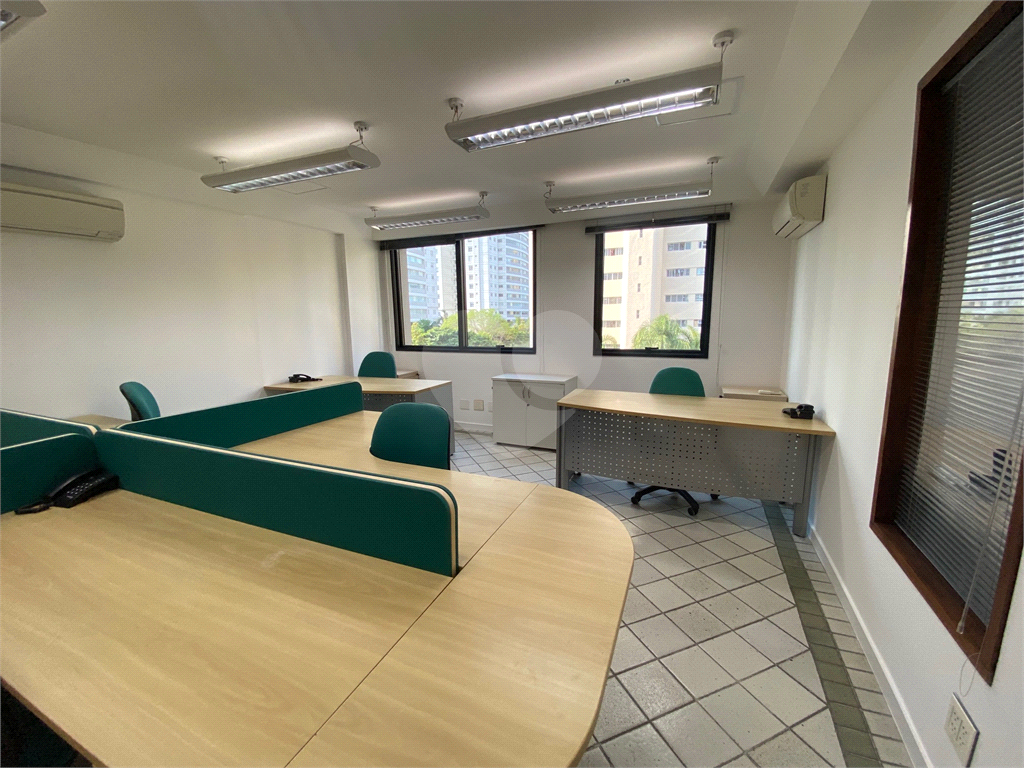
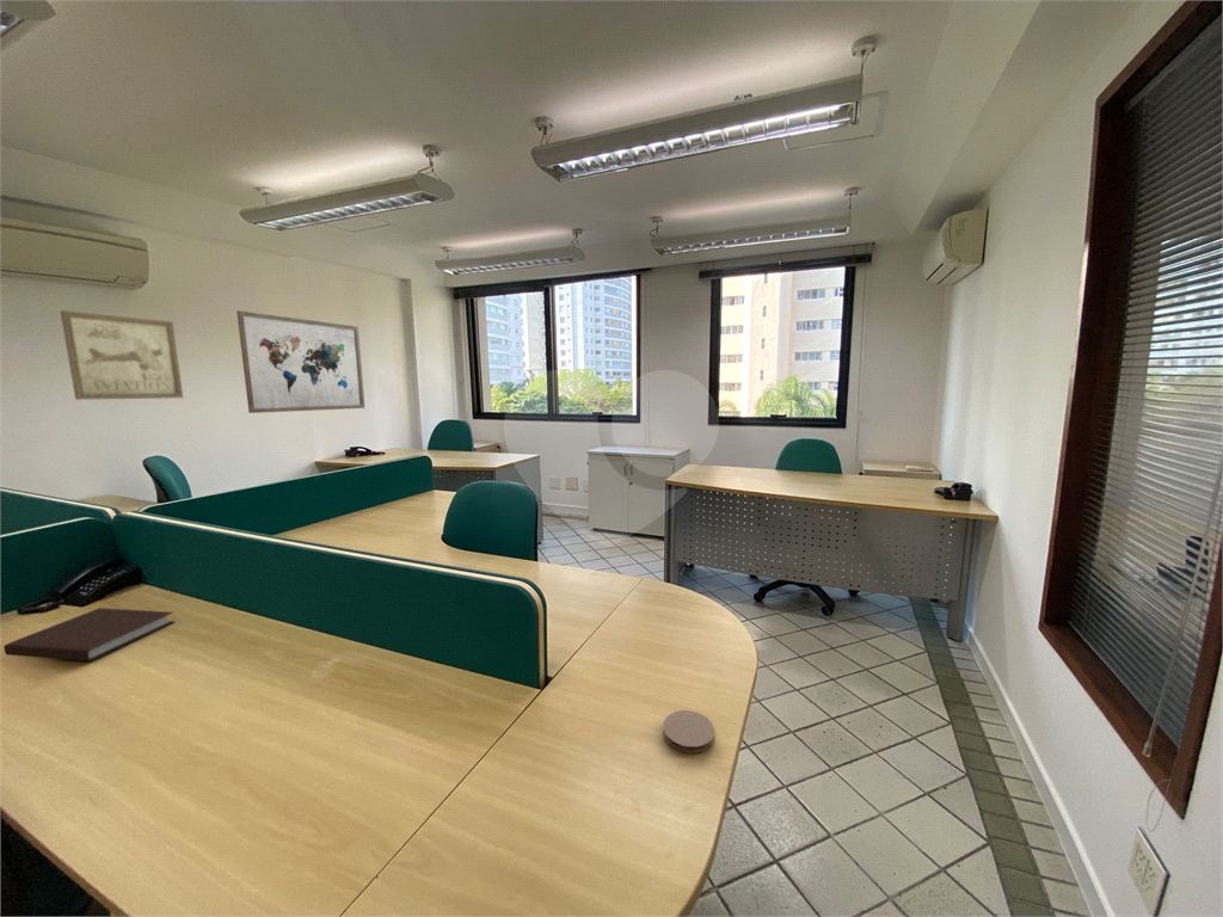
+ coaster [662,709,715,755]
+ wall art [60,309,184,401]
+ wall art [235,309,365,414]
+ notebook [4,607,174,661]
